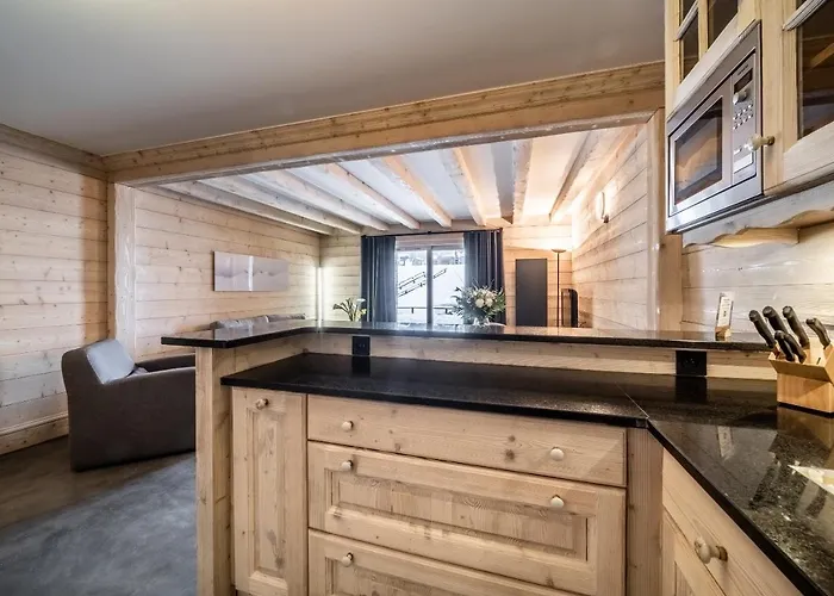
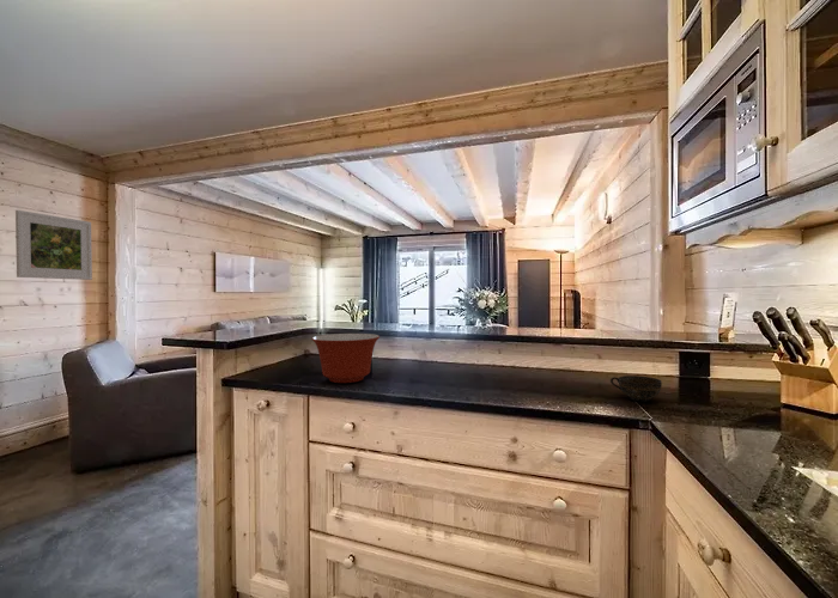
+ cup [609,374,663,402]
+ mixing bowl [310,332,381,384]
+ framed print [14,209,93,281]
